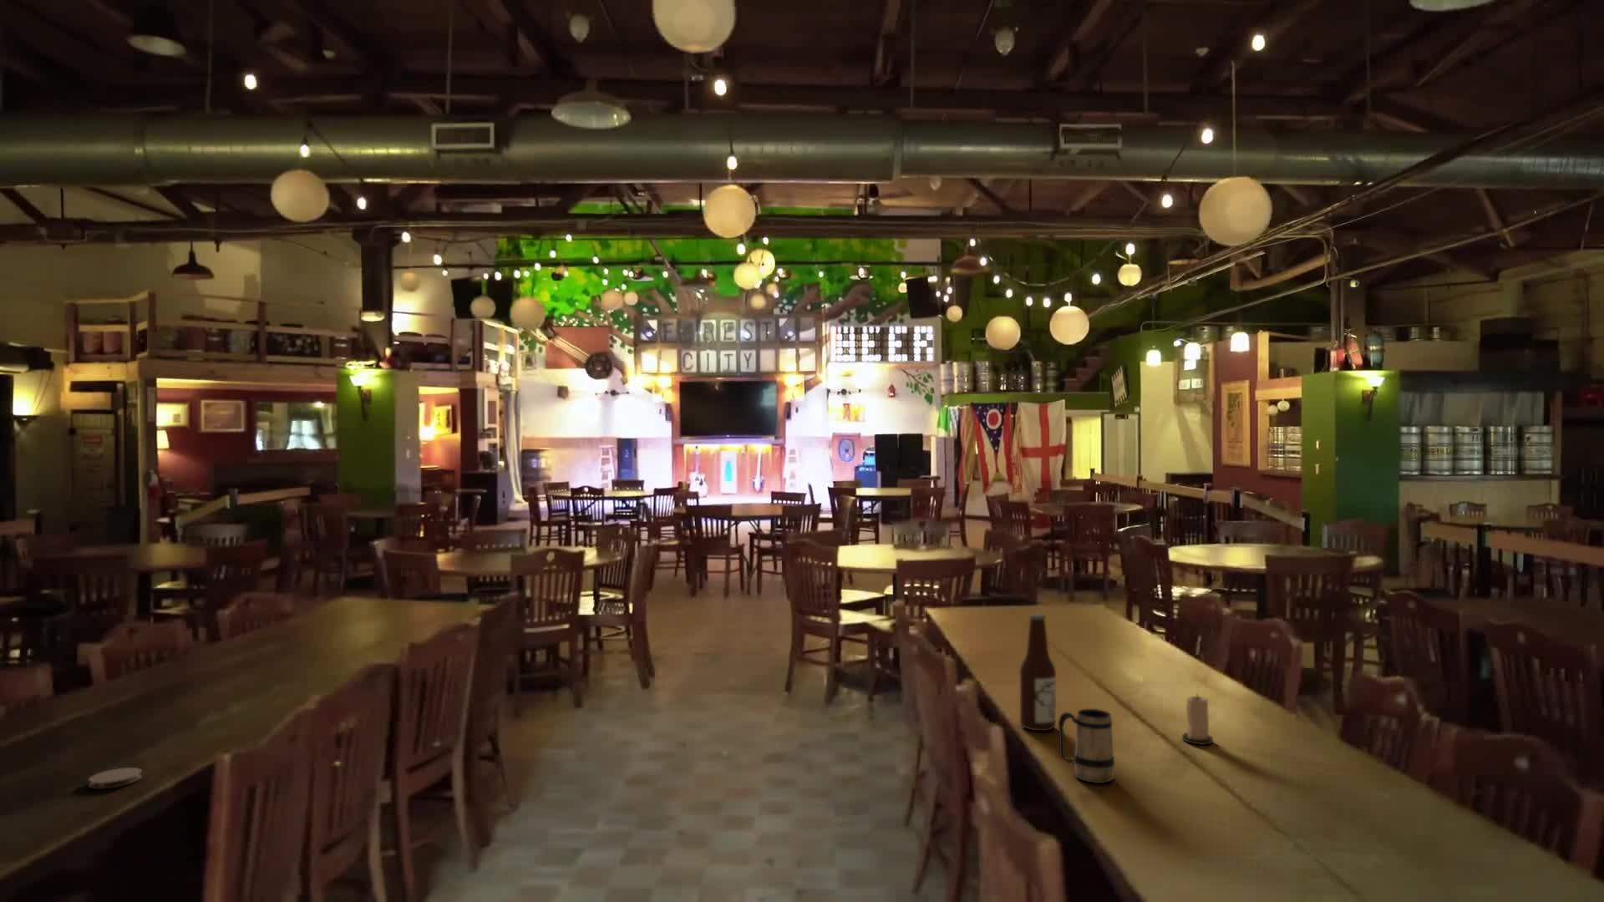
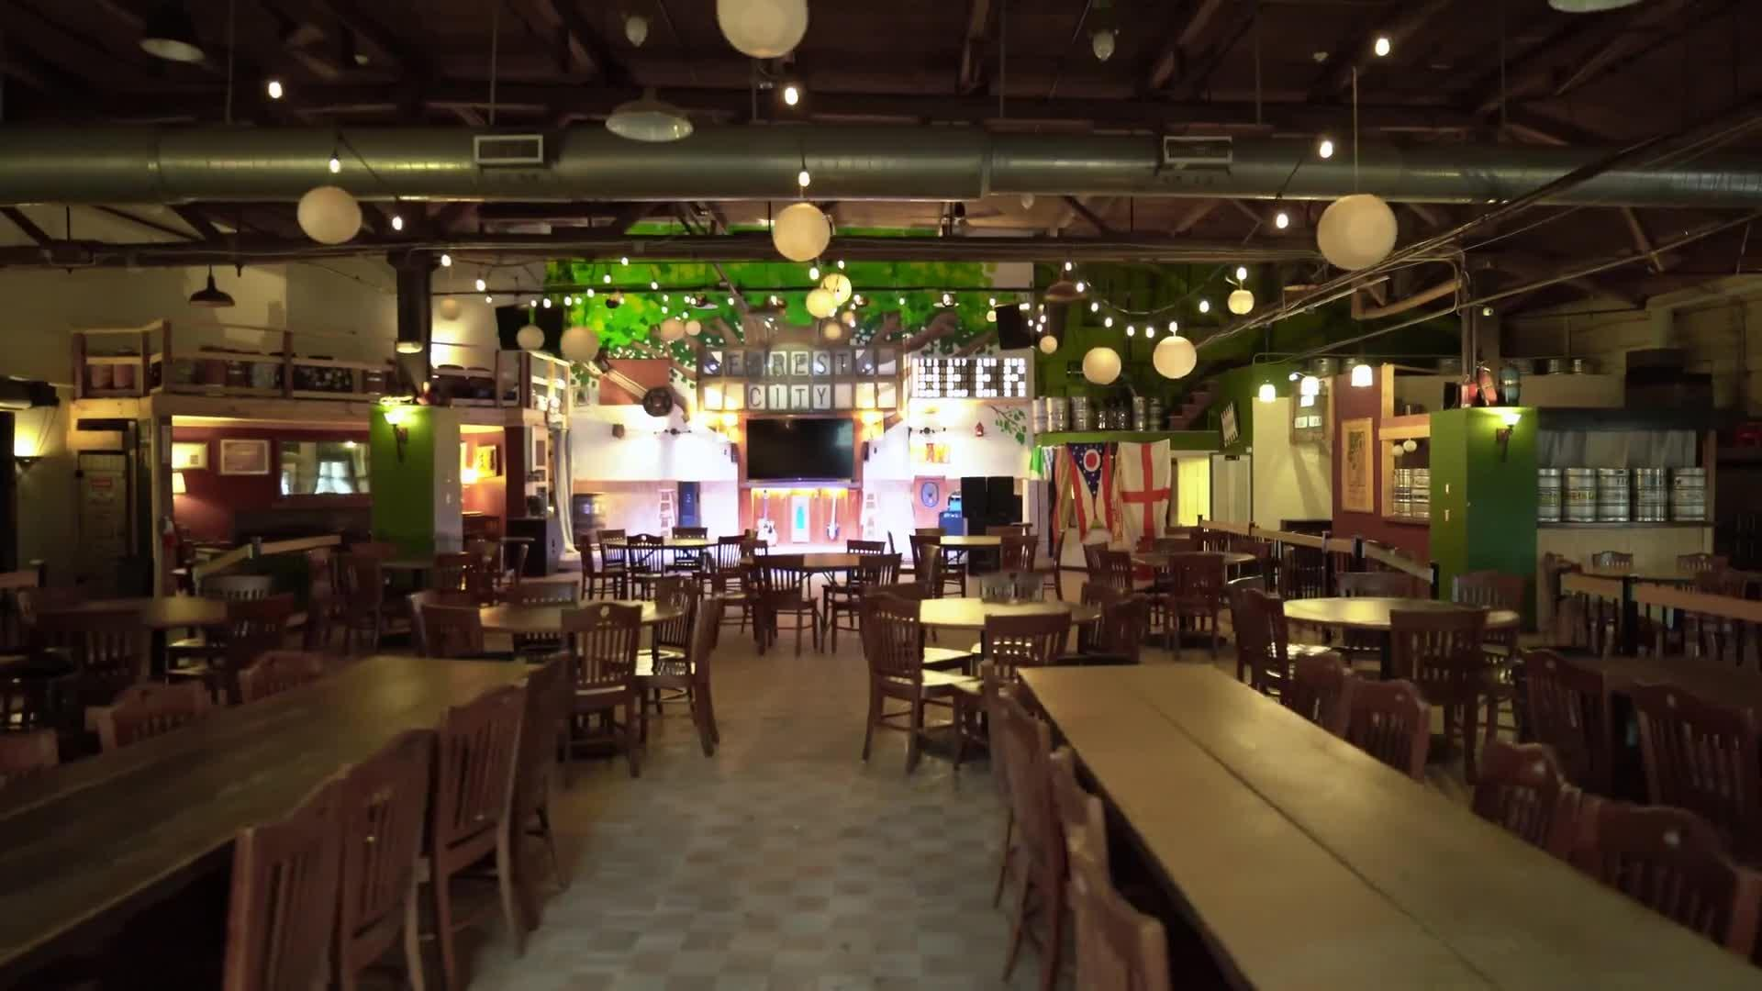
- coaster [88,767,143,790]
- beer mug [1058,708,1115,784]
- candle [1181,693,1214,746]
- root beer bottle [1019,613,1056,731]
